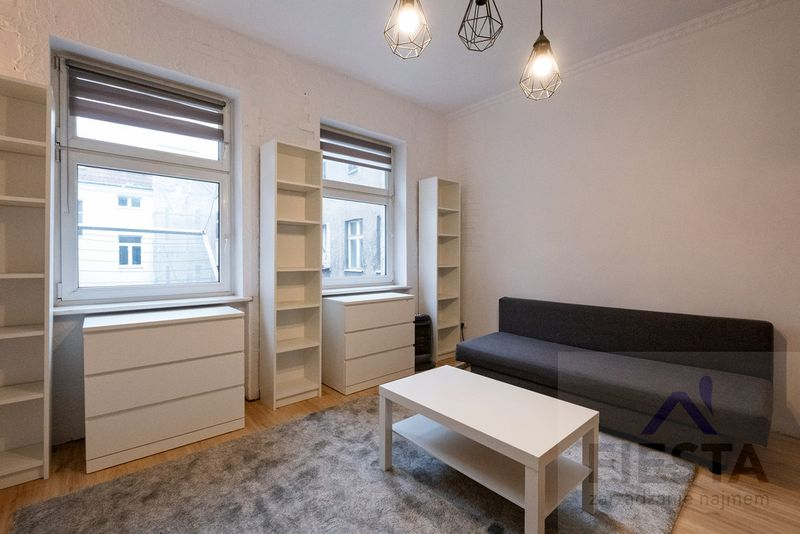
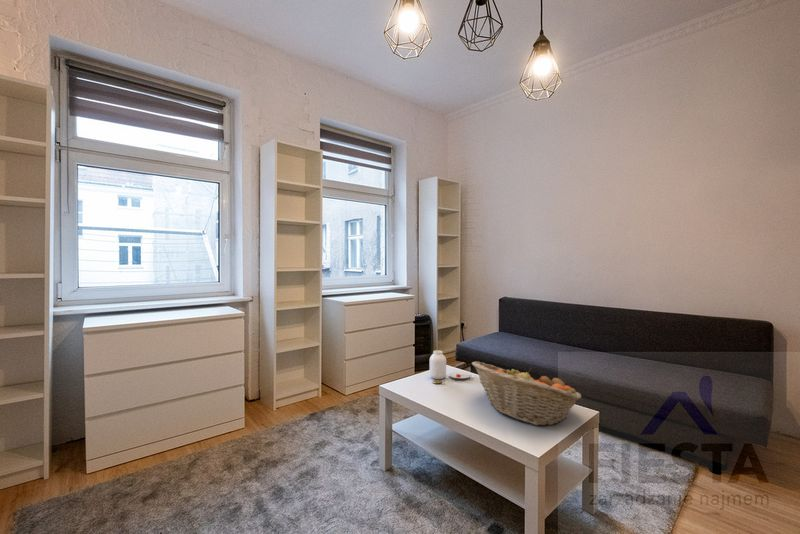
+ fruit basket [470,360,582,426]
+ jar [429,349,471,384]
